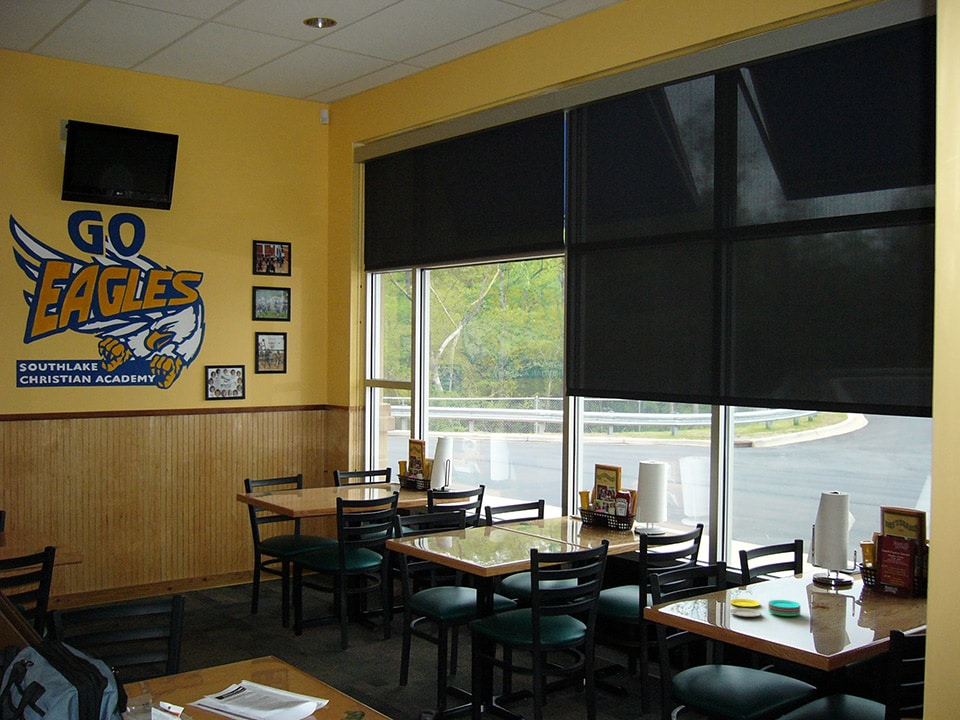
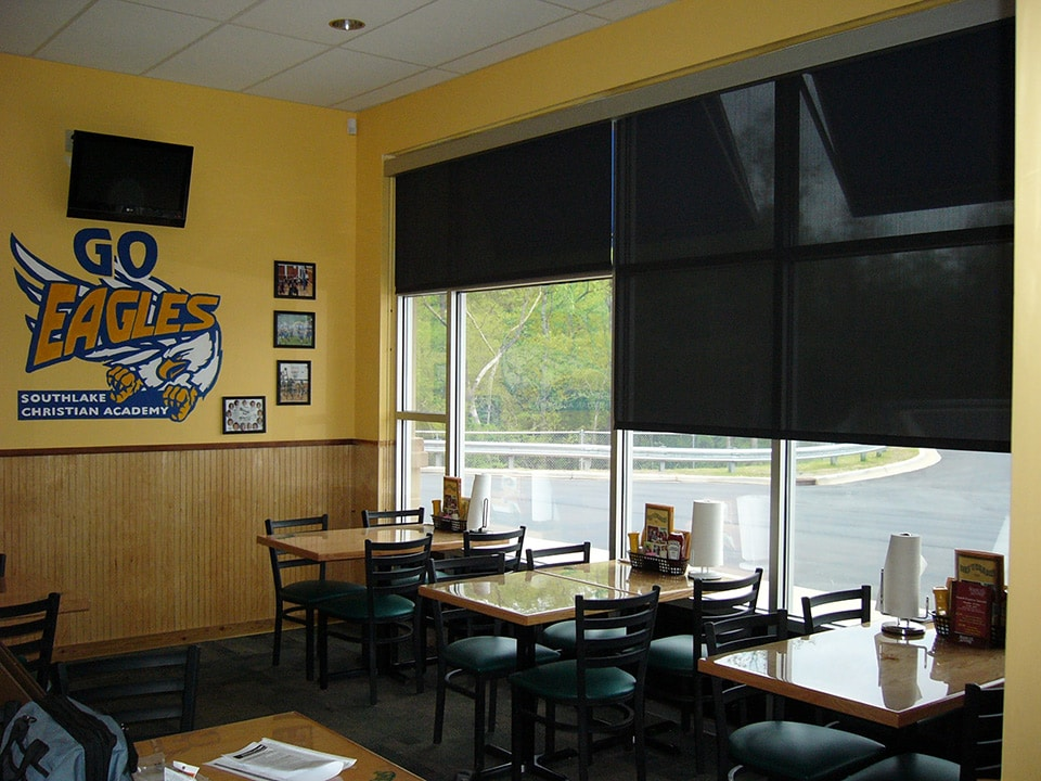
- plate [729,598,801,618]
